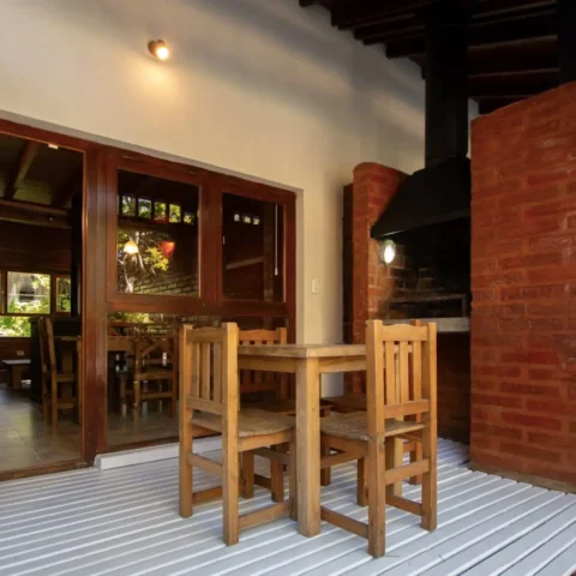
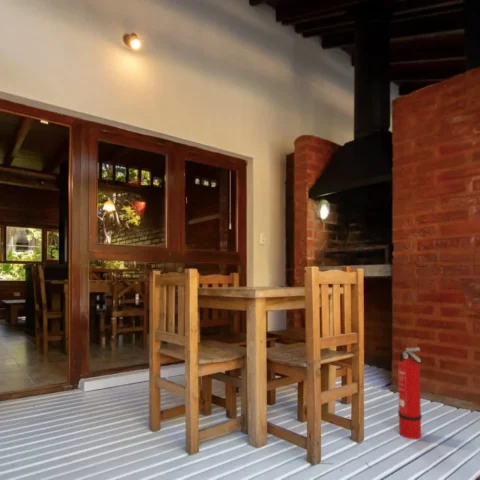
+ fire extinguisher [397,347,423,440]
